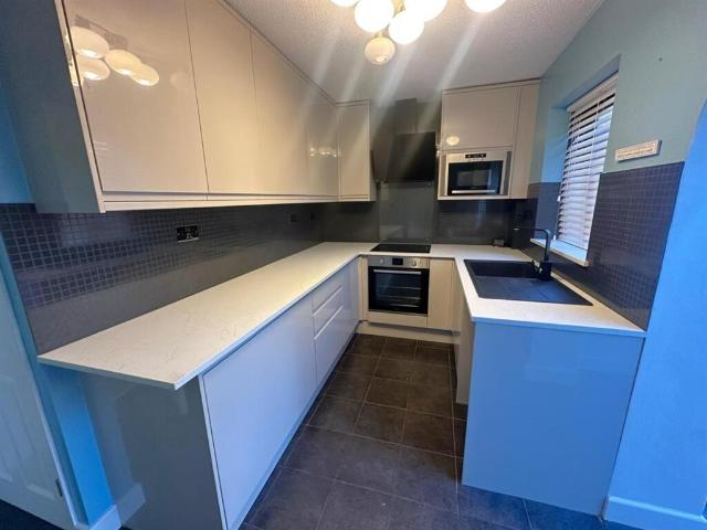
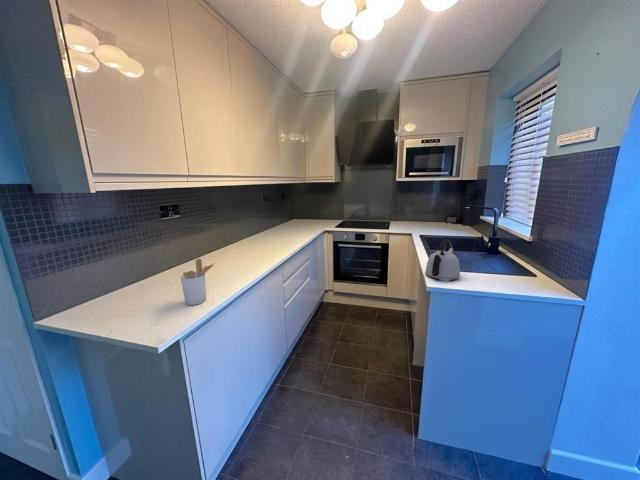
+ kettle [424,238,461,282]
+ utensil holder [179,258,216,306]
